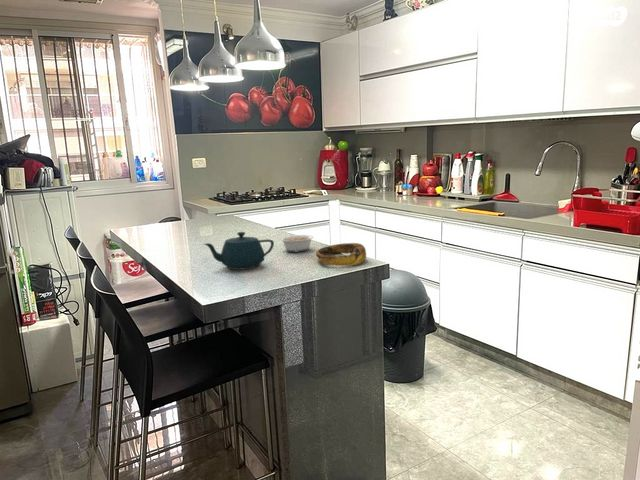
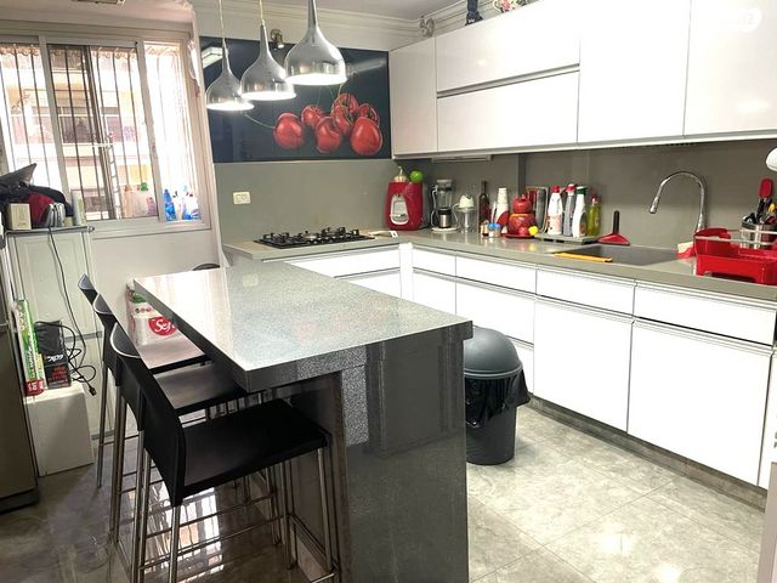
- legume [272,234,314,253]
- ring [315,242,367,267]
- teapot [203,231,275,271]
